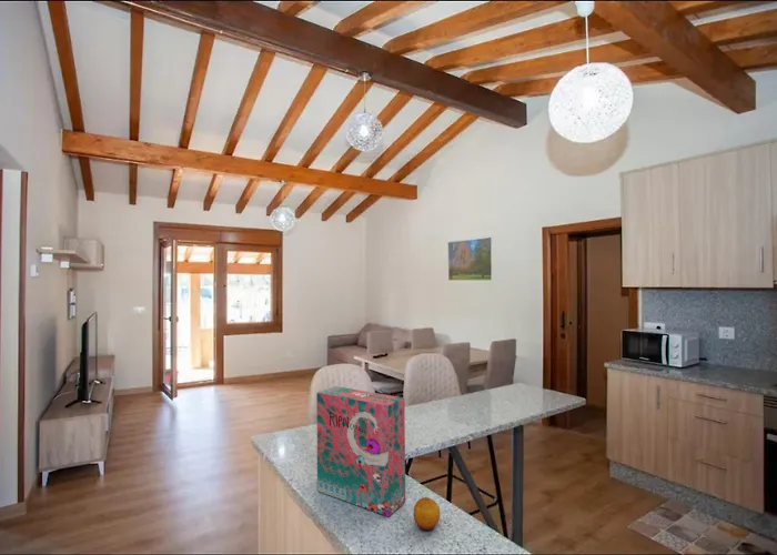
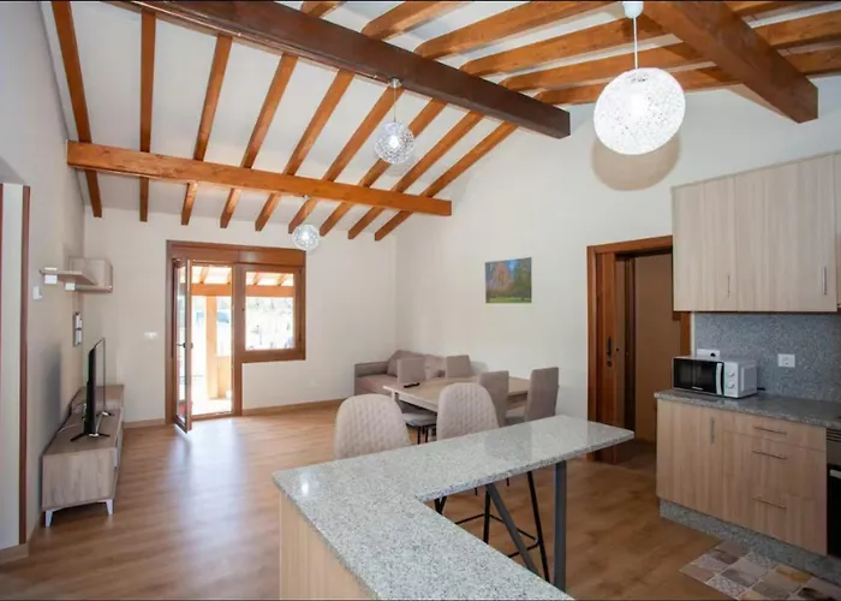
- fruit [413,496,441,532]
- cereal box [315,385,406,517]
